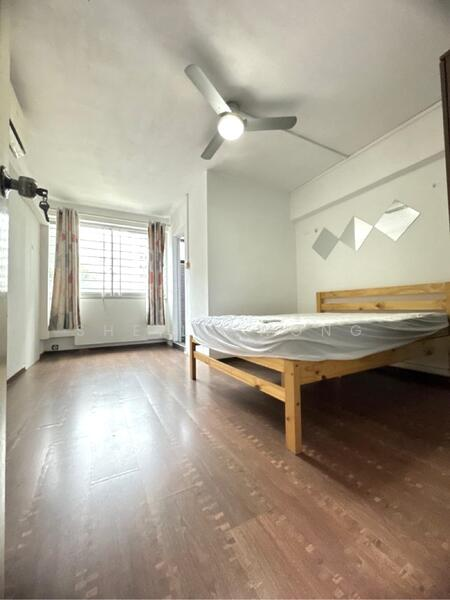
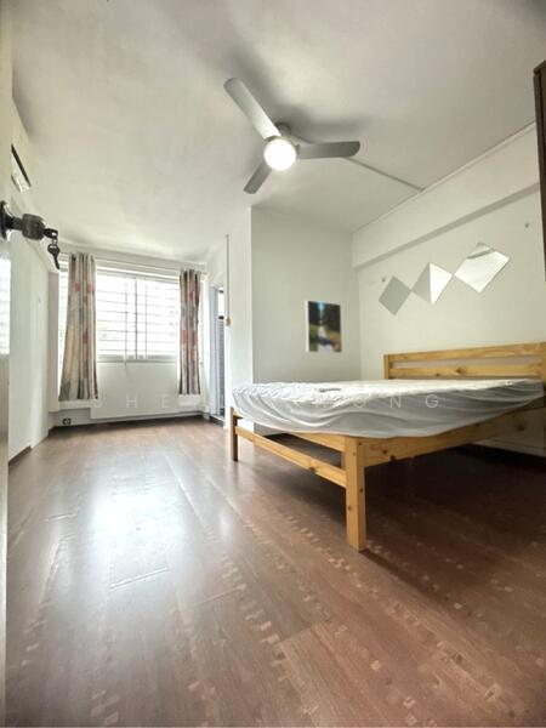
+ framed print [305,298,343,354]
